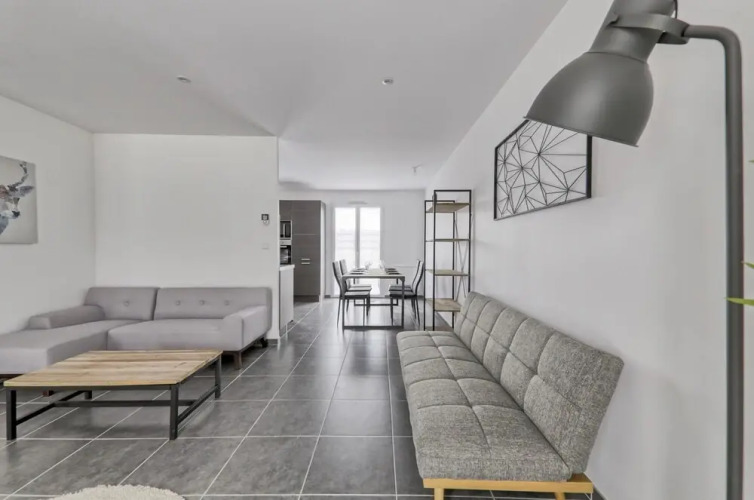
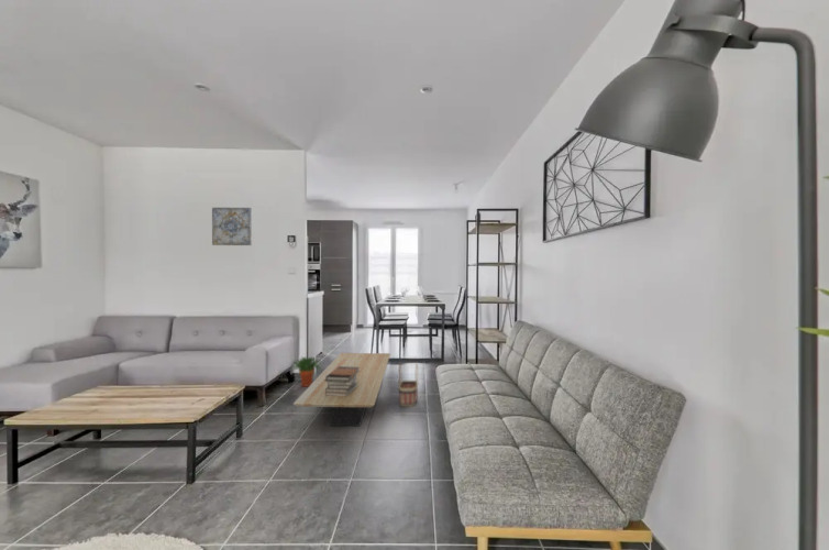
+ book stack [324,366,360,397]
+ basket [398,362,419,407]
+ wall art [211,207,253,246]
+ potted plant [290,355,324,387]
+ coffee table [292,352,391,427]
